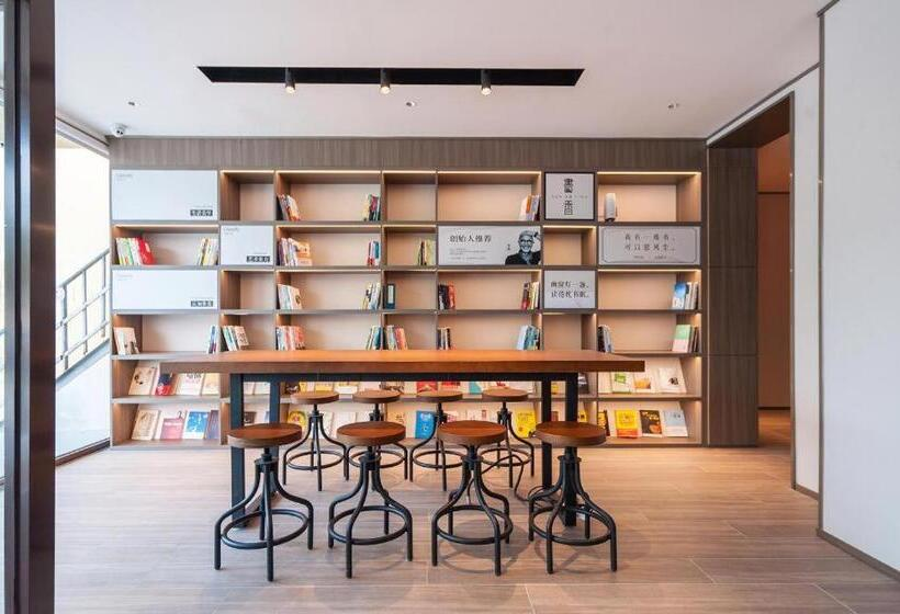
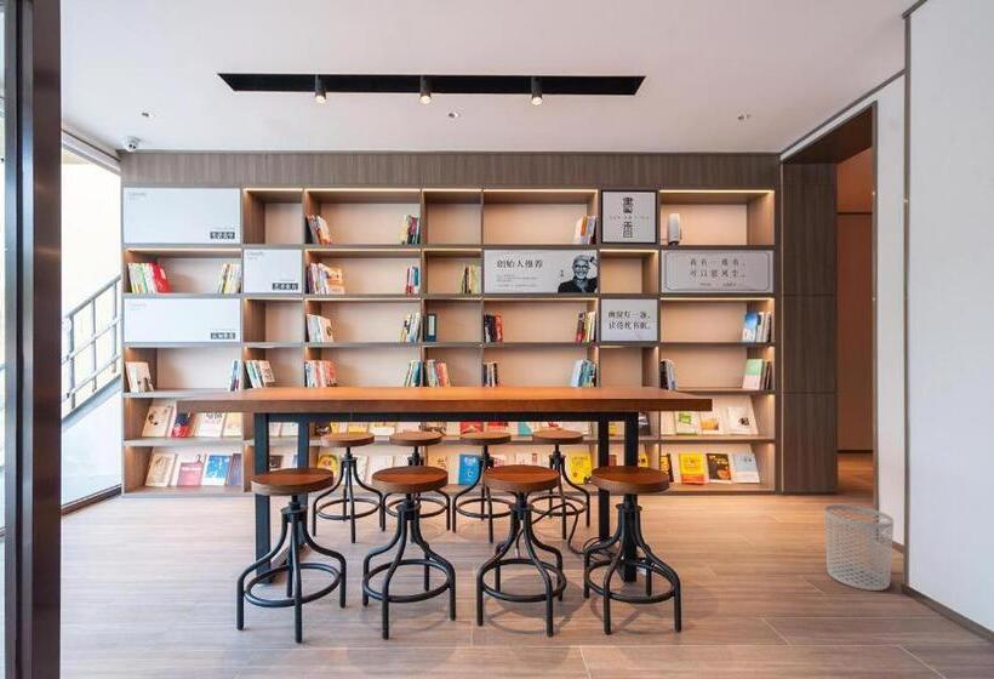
+ waste bin [823,503,895,592]
